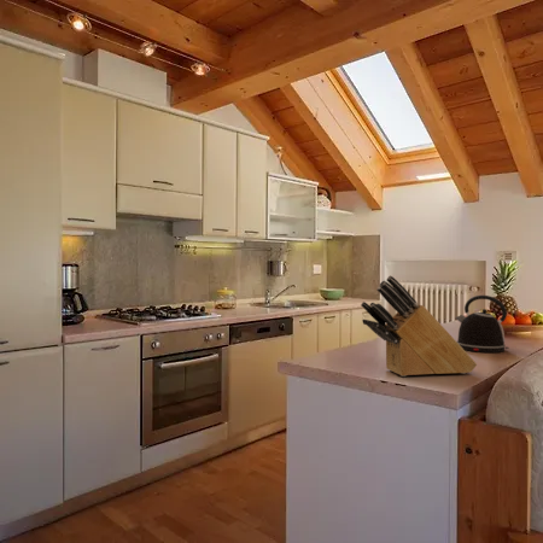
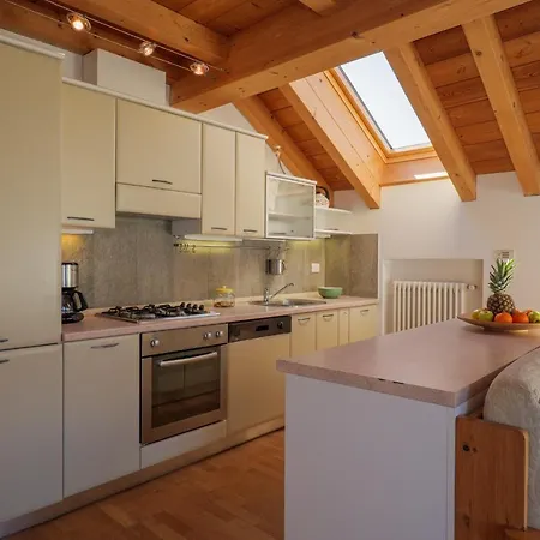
- kettle [454,294,510,354]
- knife block [360,275,478,378]
